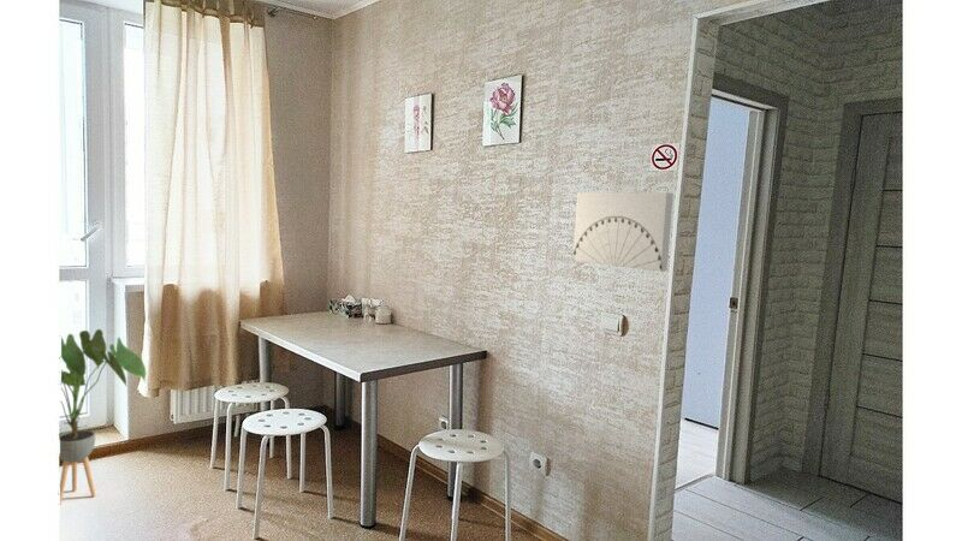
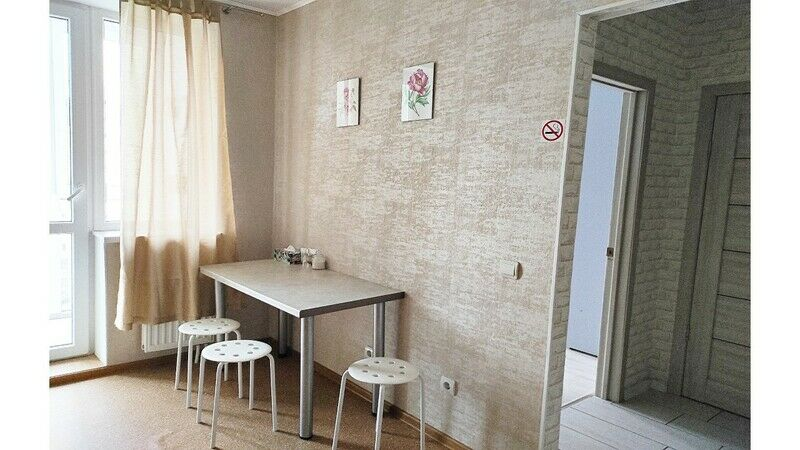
- house plant [59,328,148,505]
- wall art [572,191,675,273]
